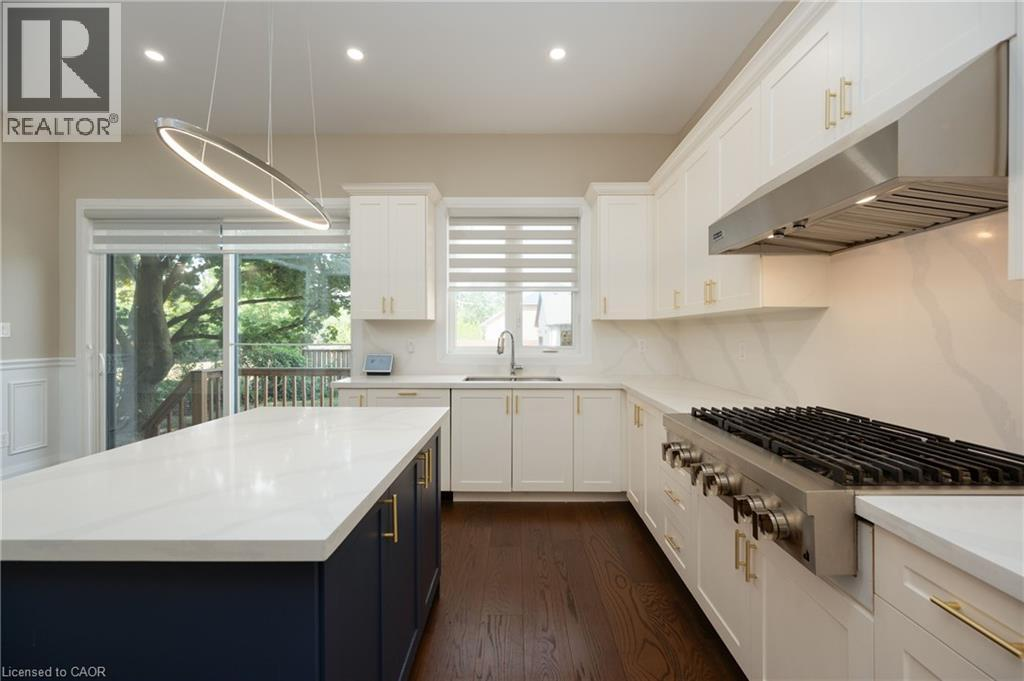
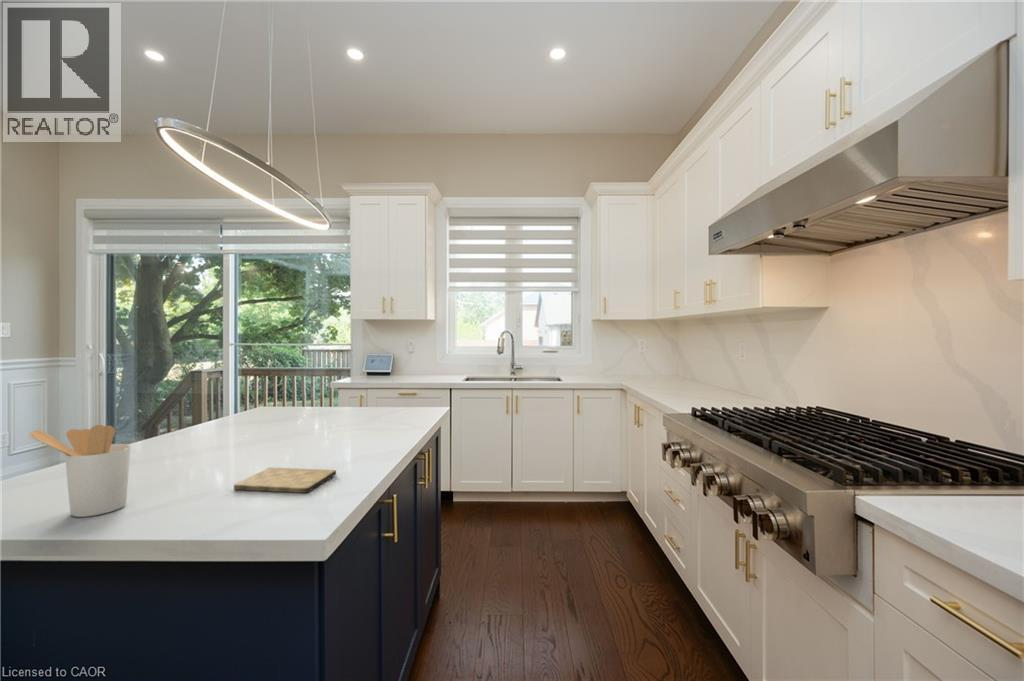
+ cutting board [233,466,337,494]
+ utensil holder [28,424,132,518]
